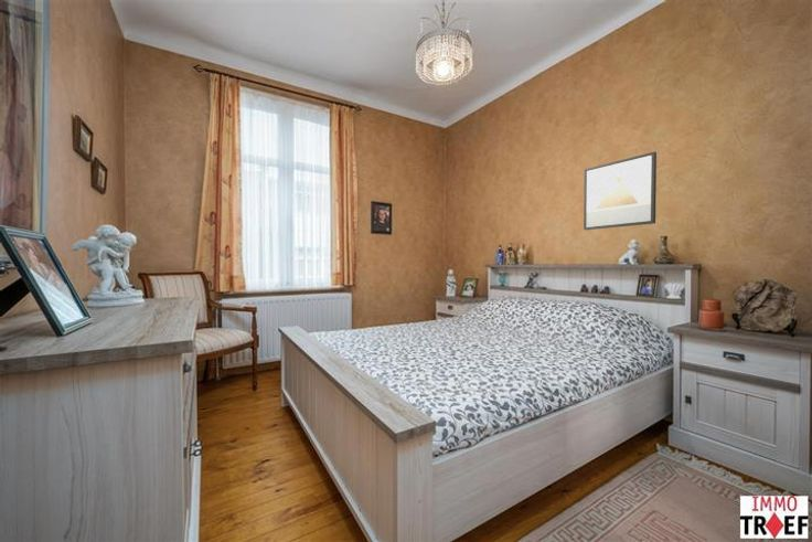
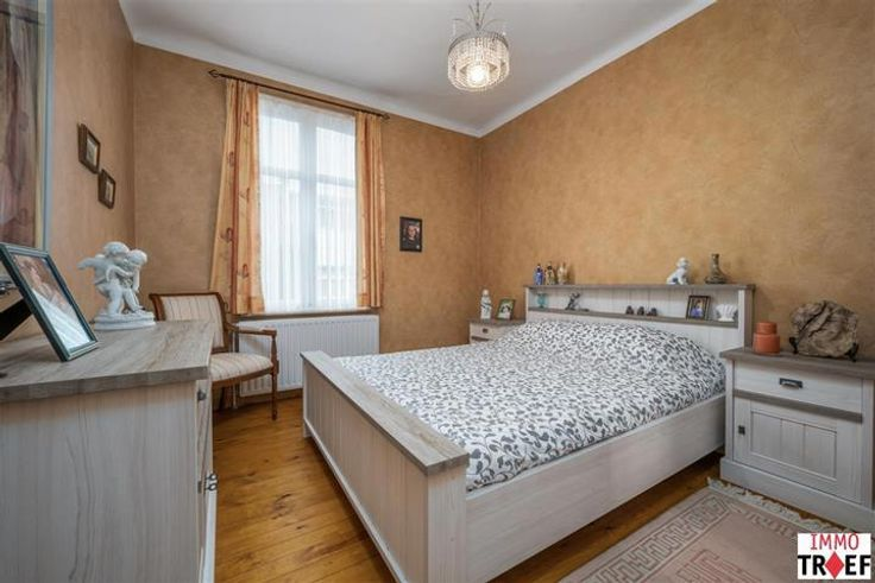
- wall art [583,150,658,231]
